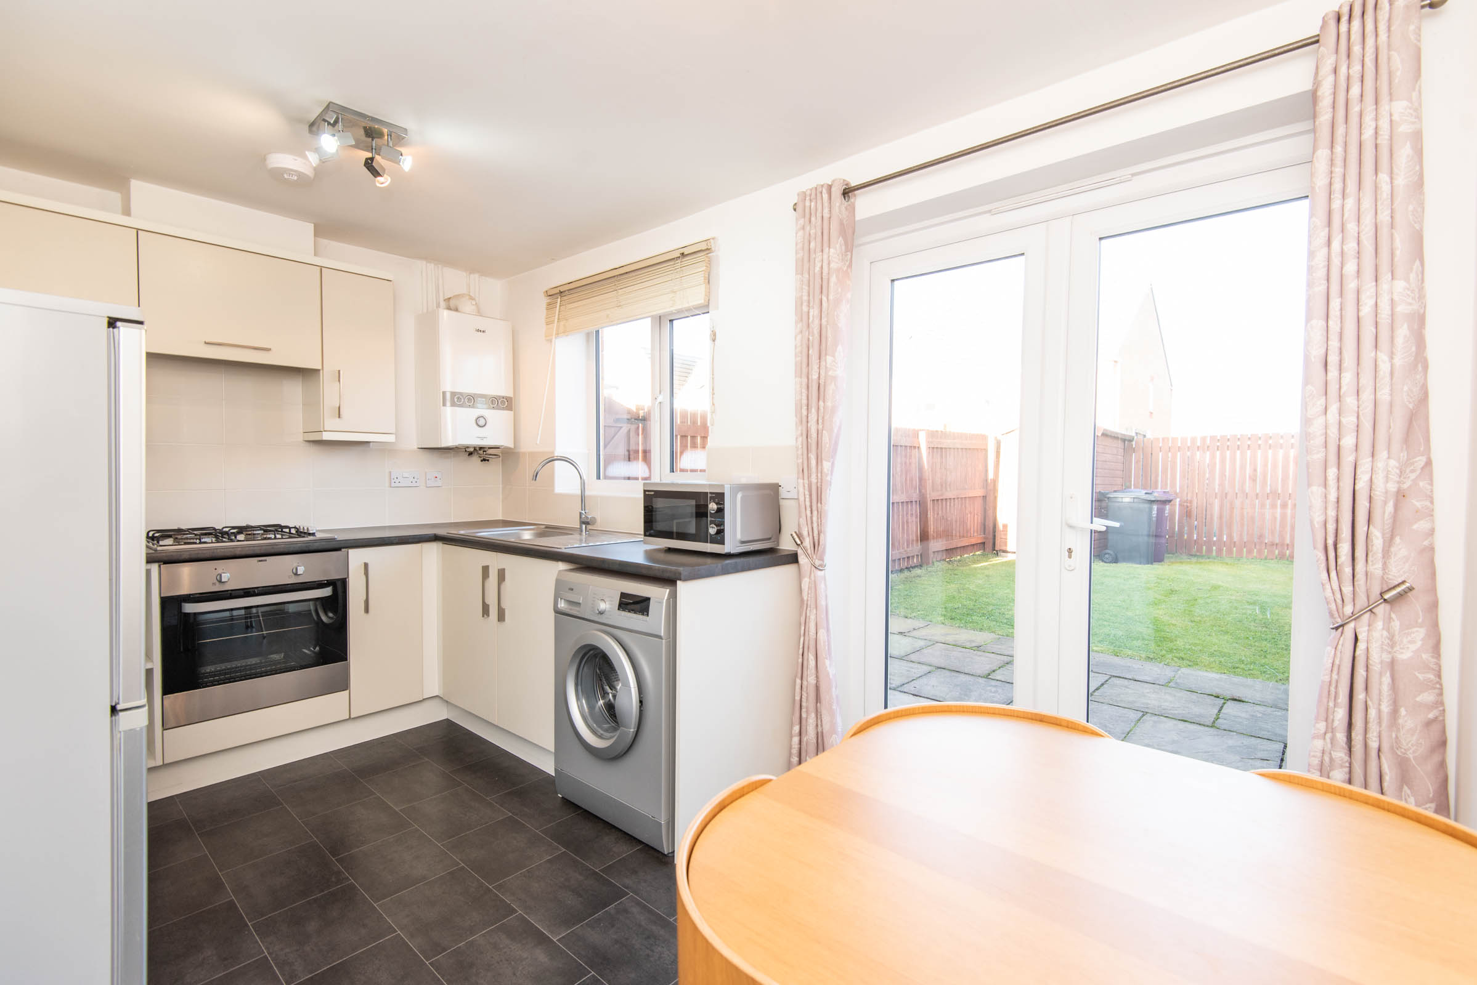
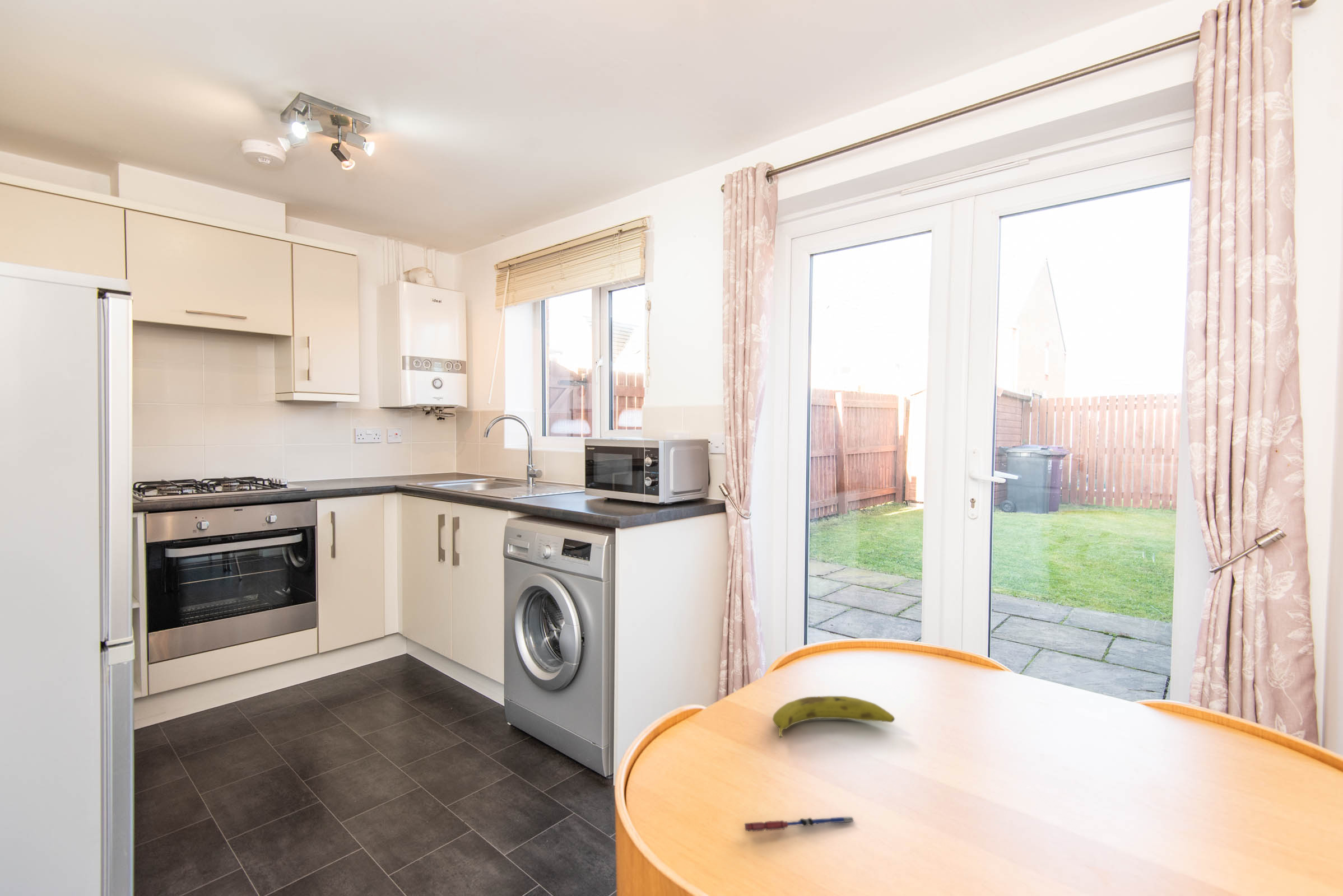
+ pen [743,816,854,832]
+ fruit [772,696,895,739]
